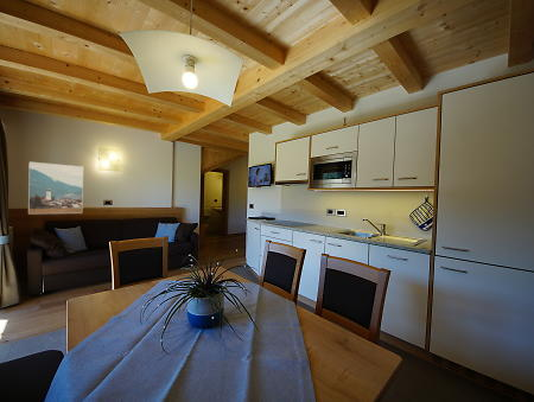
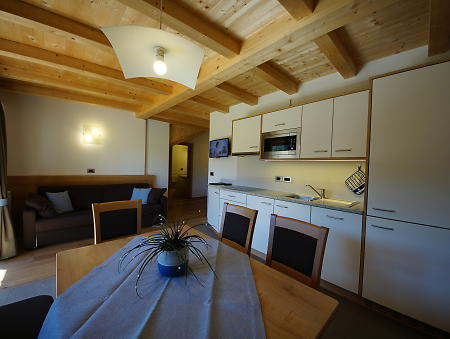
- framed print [27,161,84,215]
